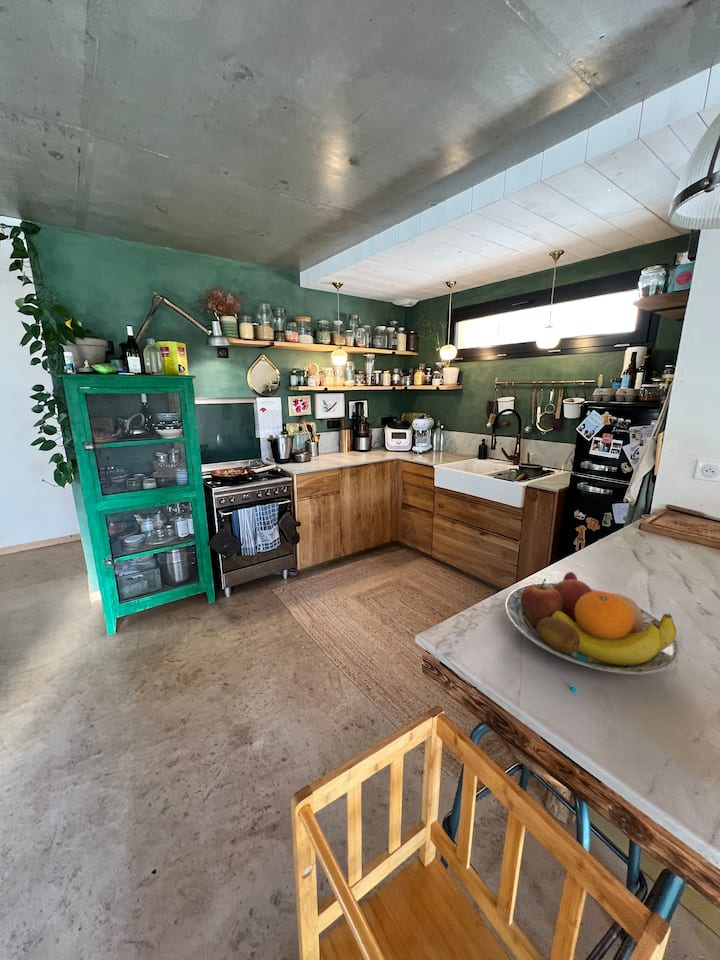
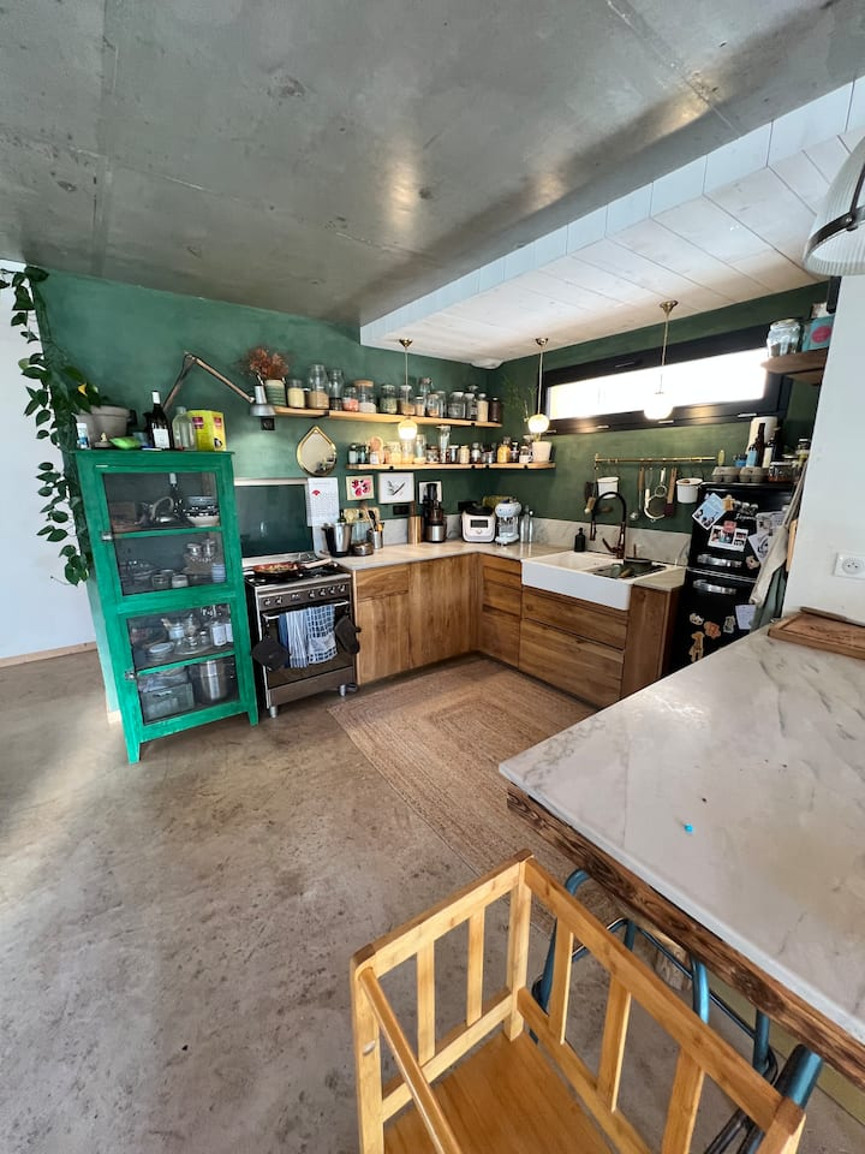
- fruit bowl [504,571,680,675]
